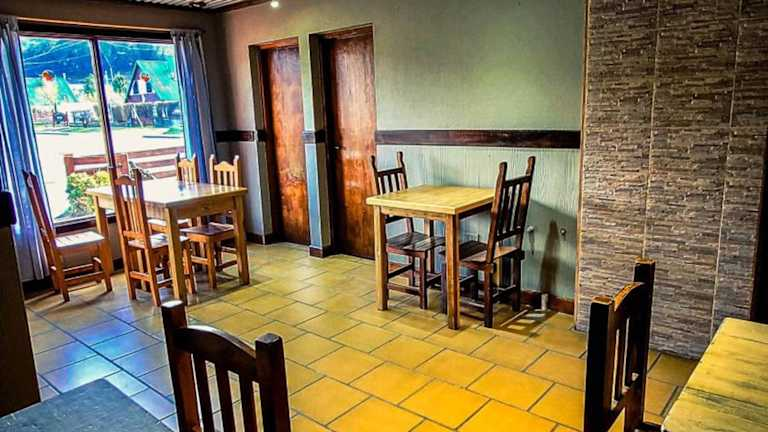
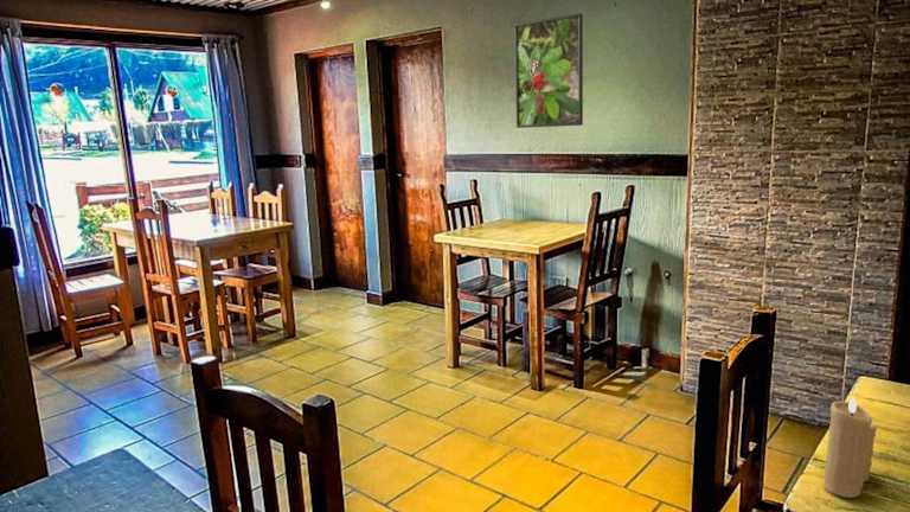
+ candle [822,396,878,499]
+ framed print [513,12,584,129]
